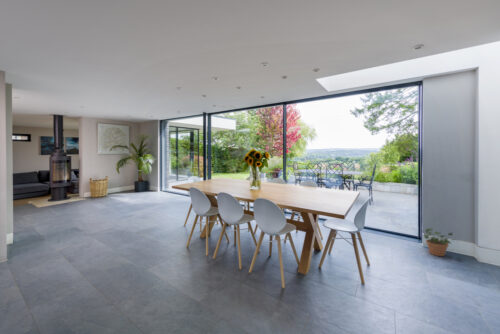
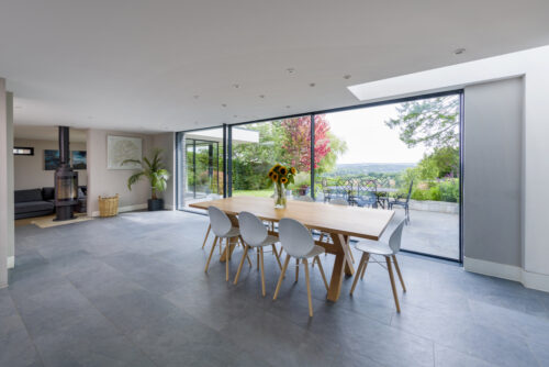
- potted plant [423,227,458,257]
